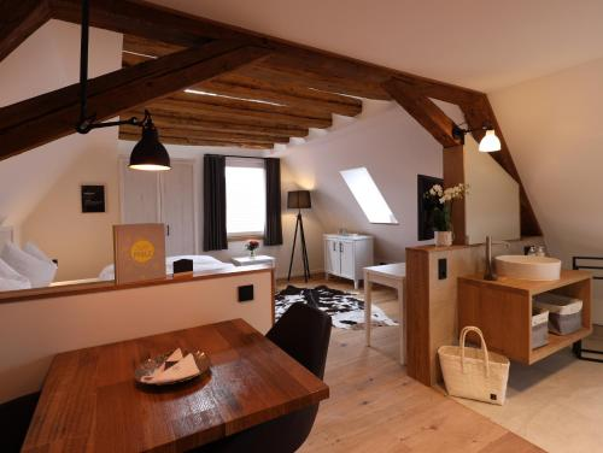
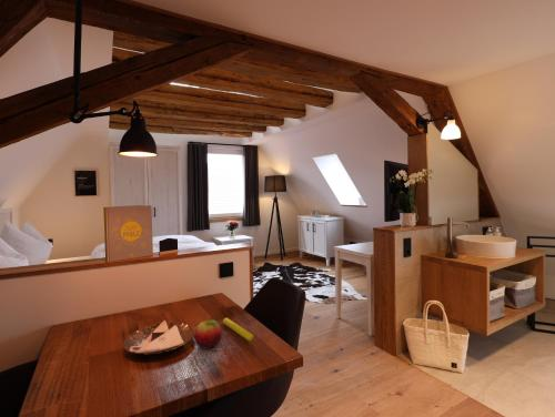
+ candle [222,317,254,342]
+ fruit [193,318,223,350]
